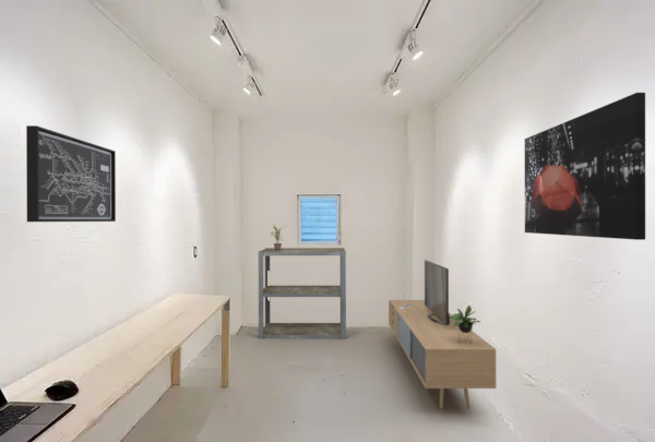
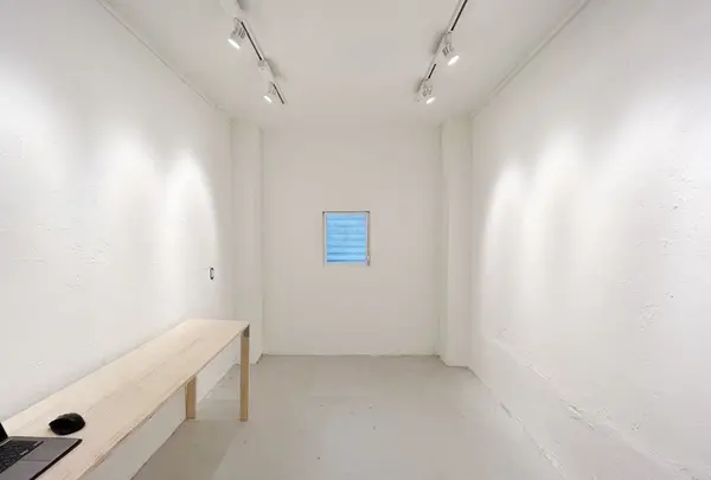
- shelving unit [258,247,347,339]
- potted plant [270,223,289,251]
- wall art [524,92,646,241]
- wall art [25,124,117,223]
- media console [388,259,497,410]
